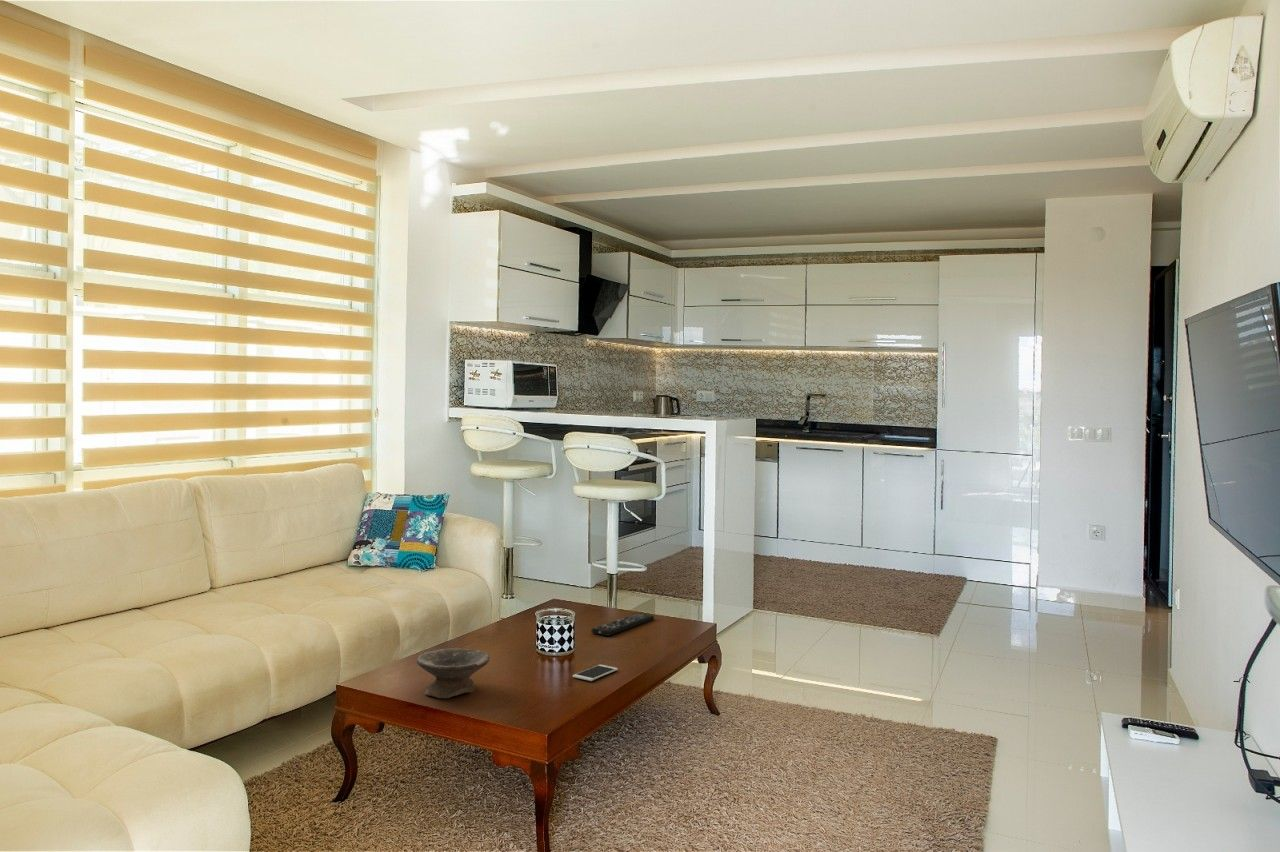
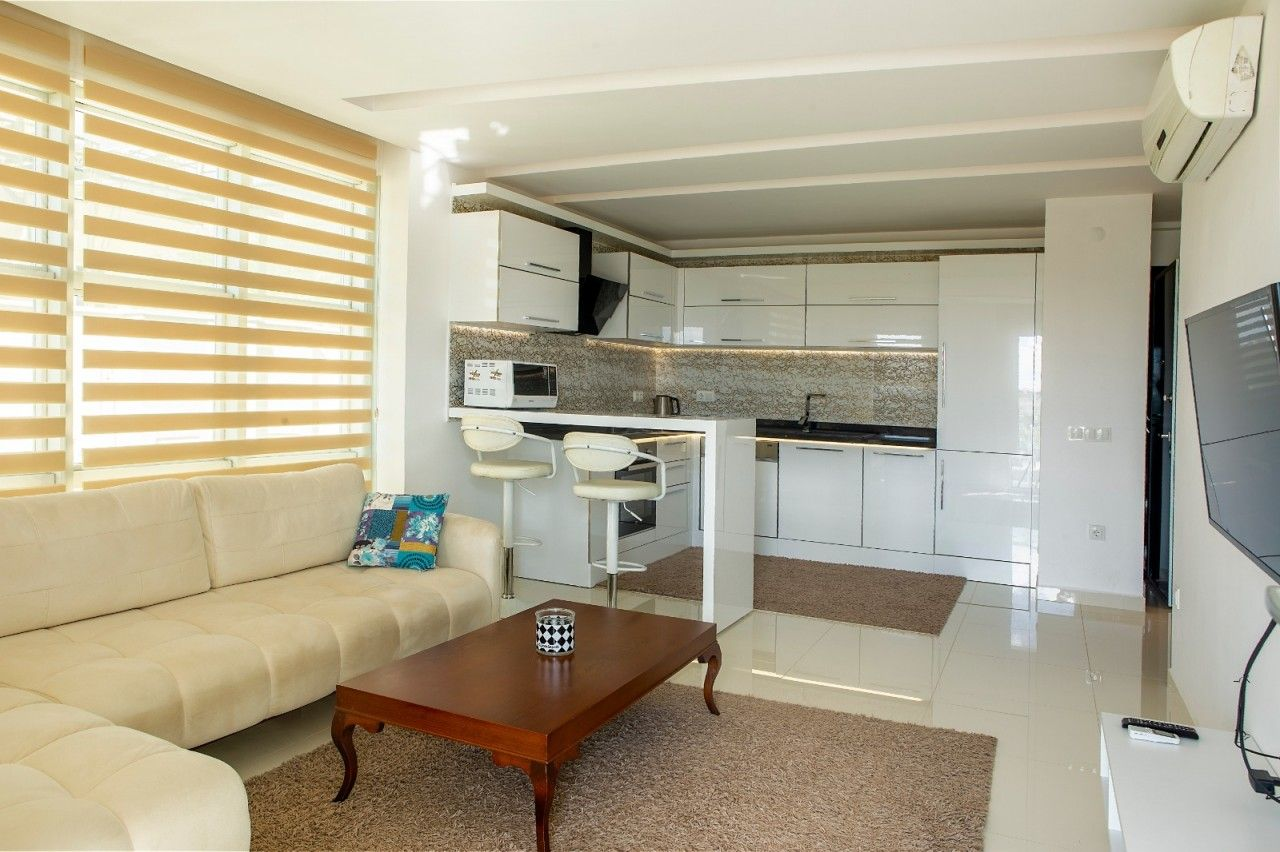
- remote control [590,612,655,637]
- smartphone [572,664,619,682]
- bowl [416,648,491,699]
